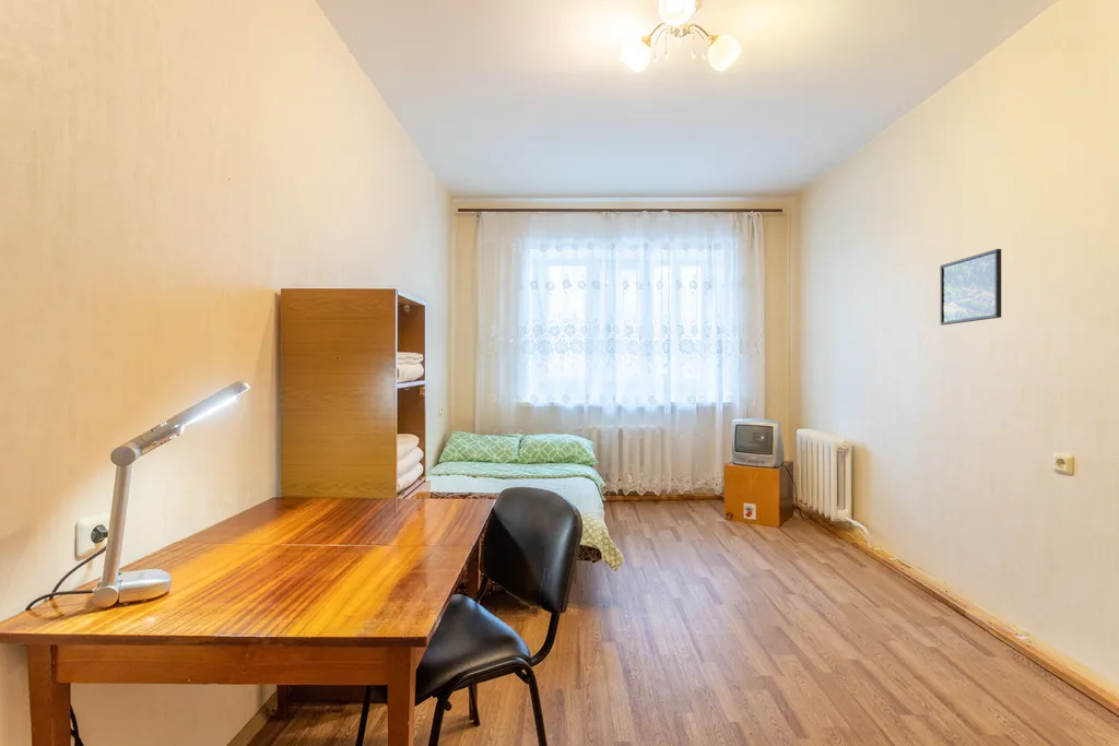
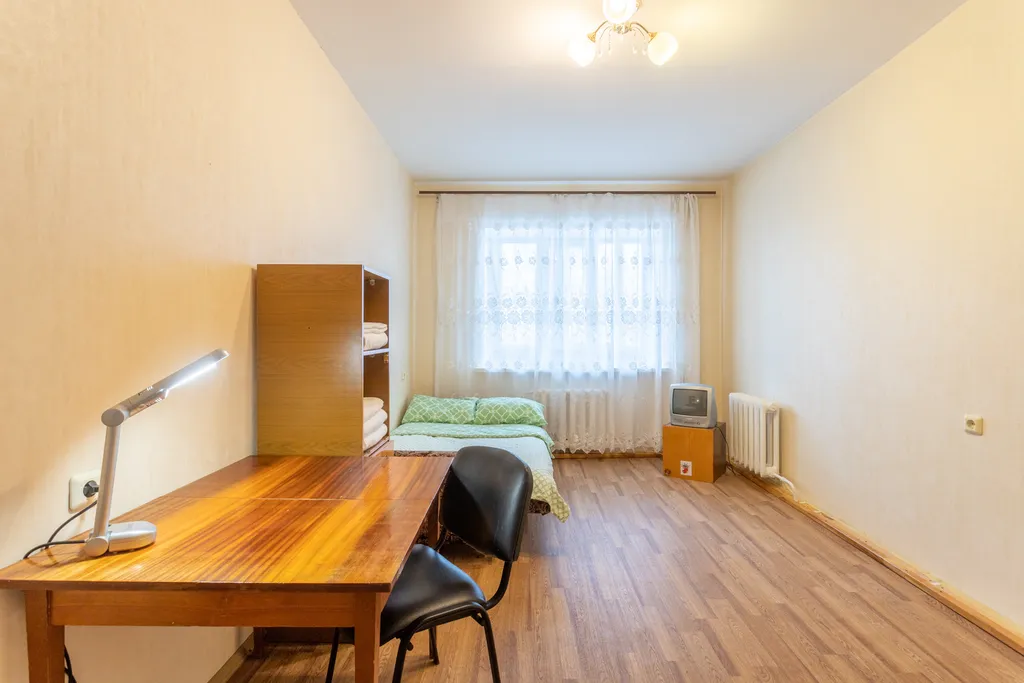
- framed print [939,248,1002,325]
